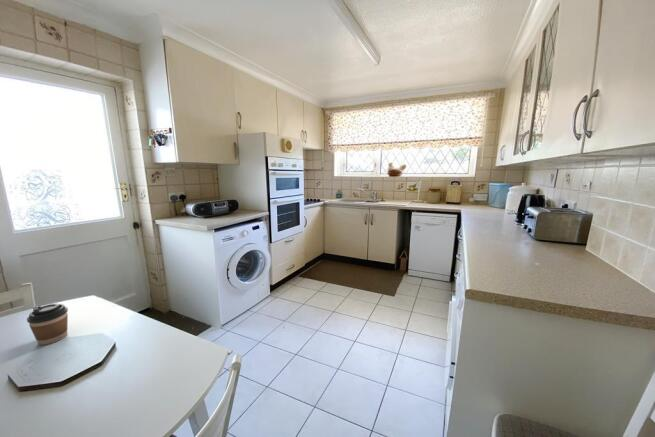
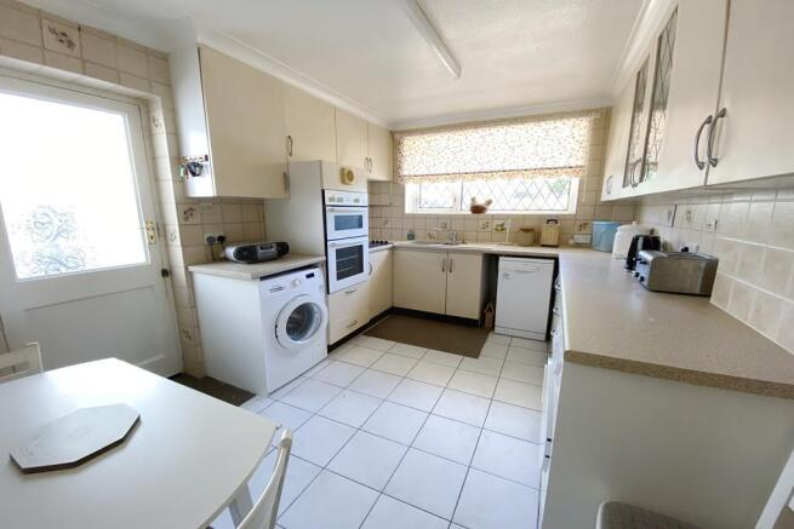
- coffee cup [26,302,69,346]
